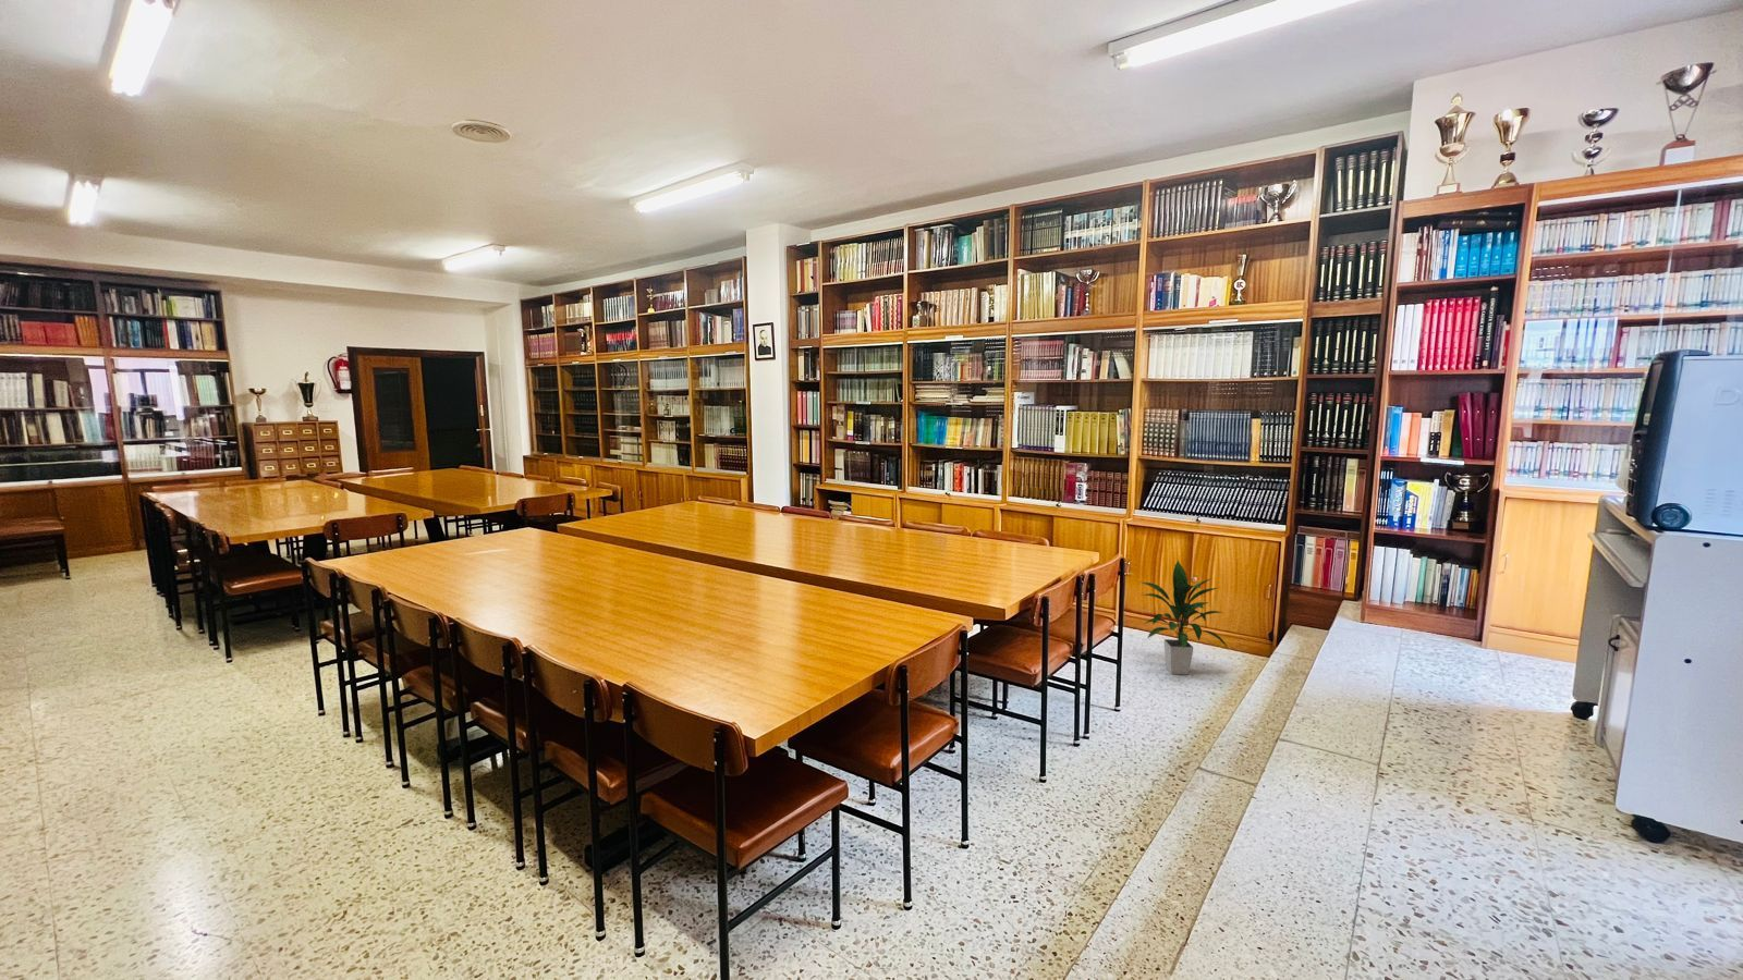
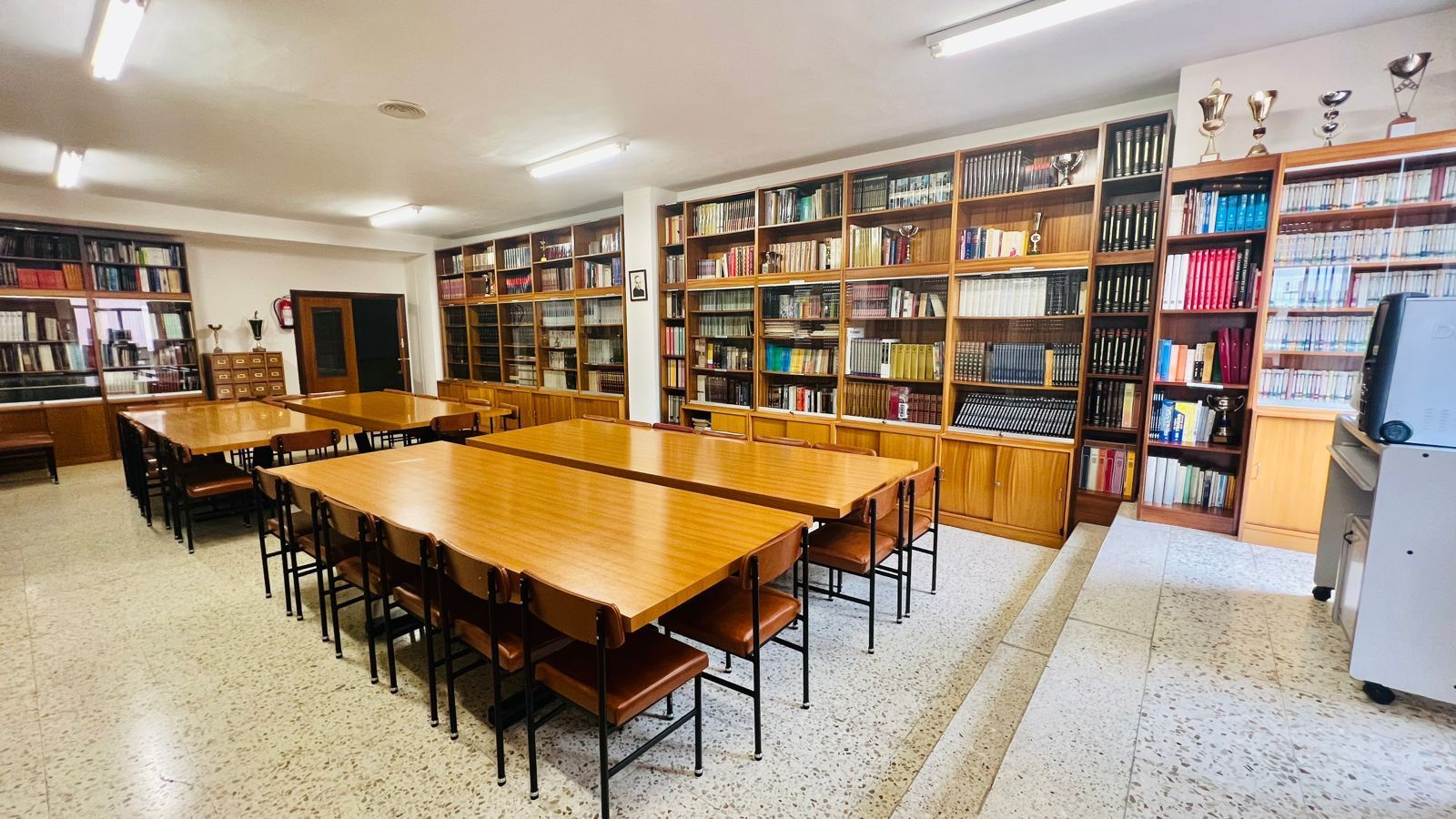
- indoor plant [1137,559,1229,675]
